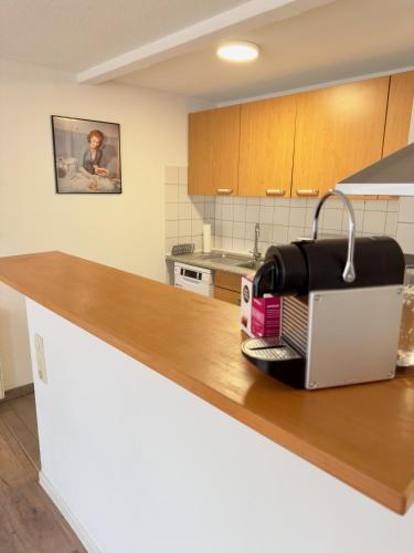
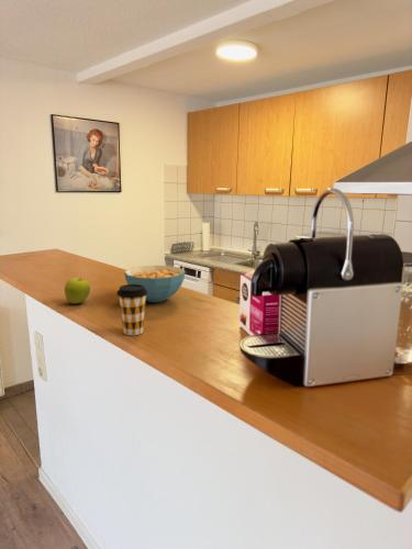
+ coffee cup [115,283,147,336]
+ fruit [64,277,91,305]
+ cereal bowl [123,265,187,303]
